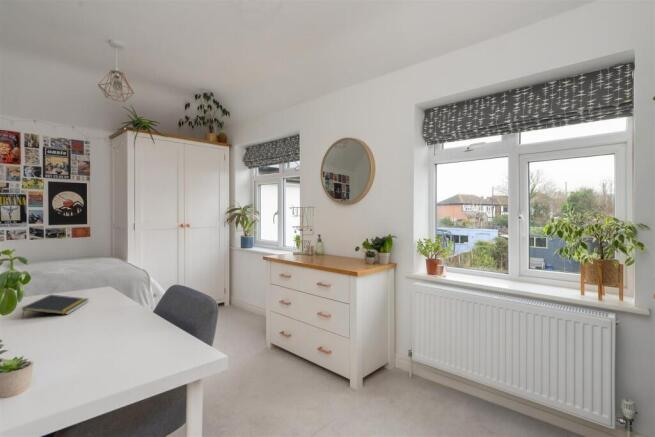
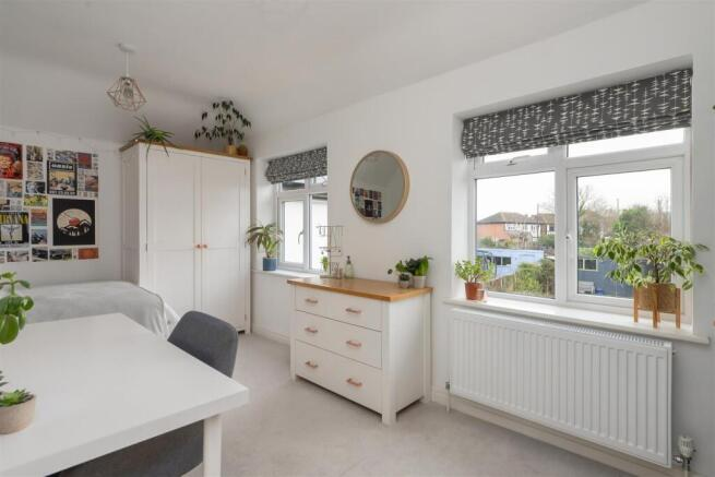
- notepad [21,294,90,319]
